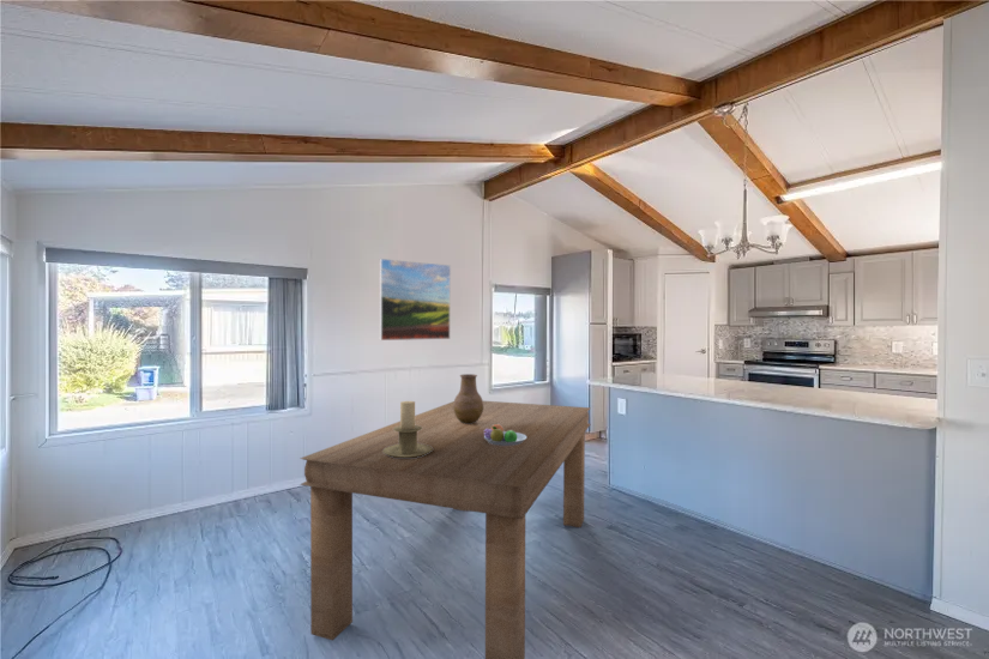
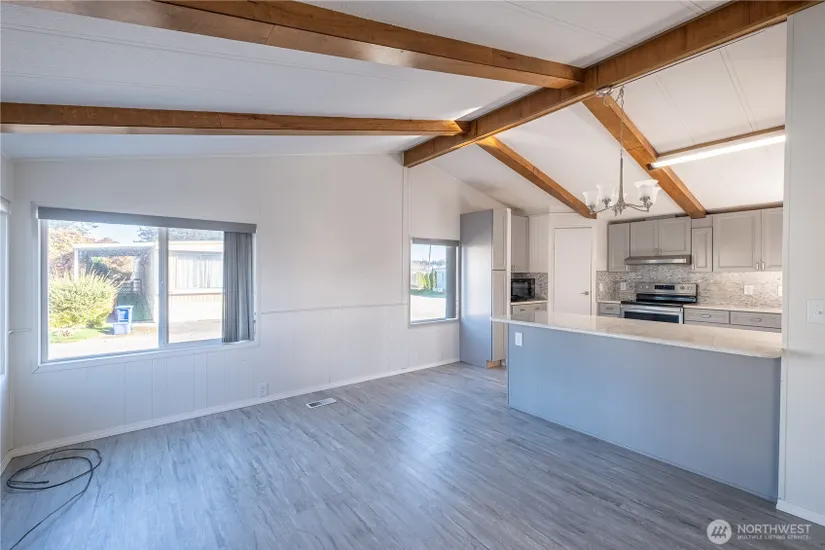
- candle holder [382,400,433,458]
- dining table [298,400,592,659]
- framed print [379,258,452,341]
- fruit bowl [484,424,526,446]
- vase [453,373,484,424]
